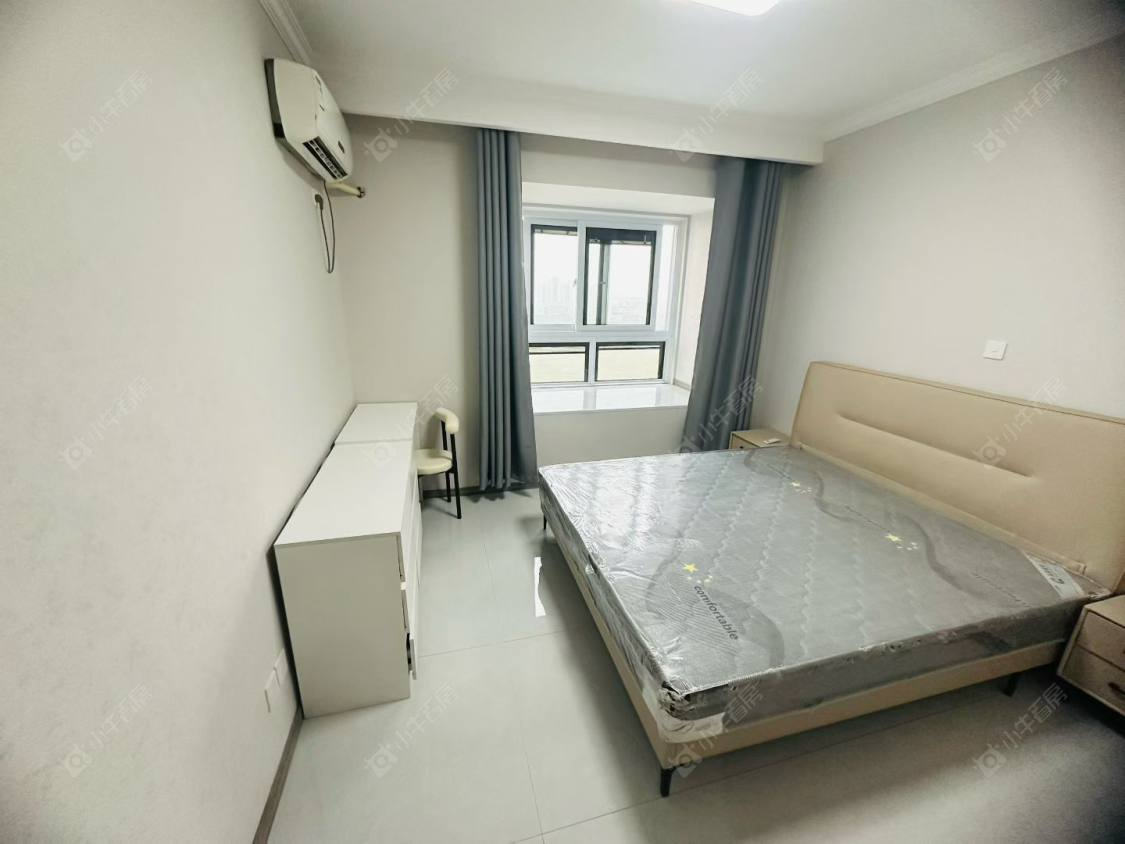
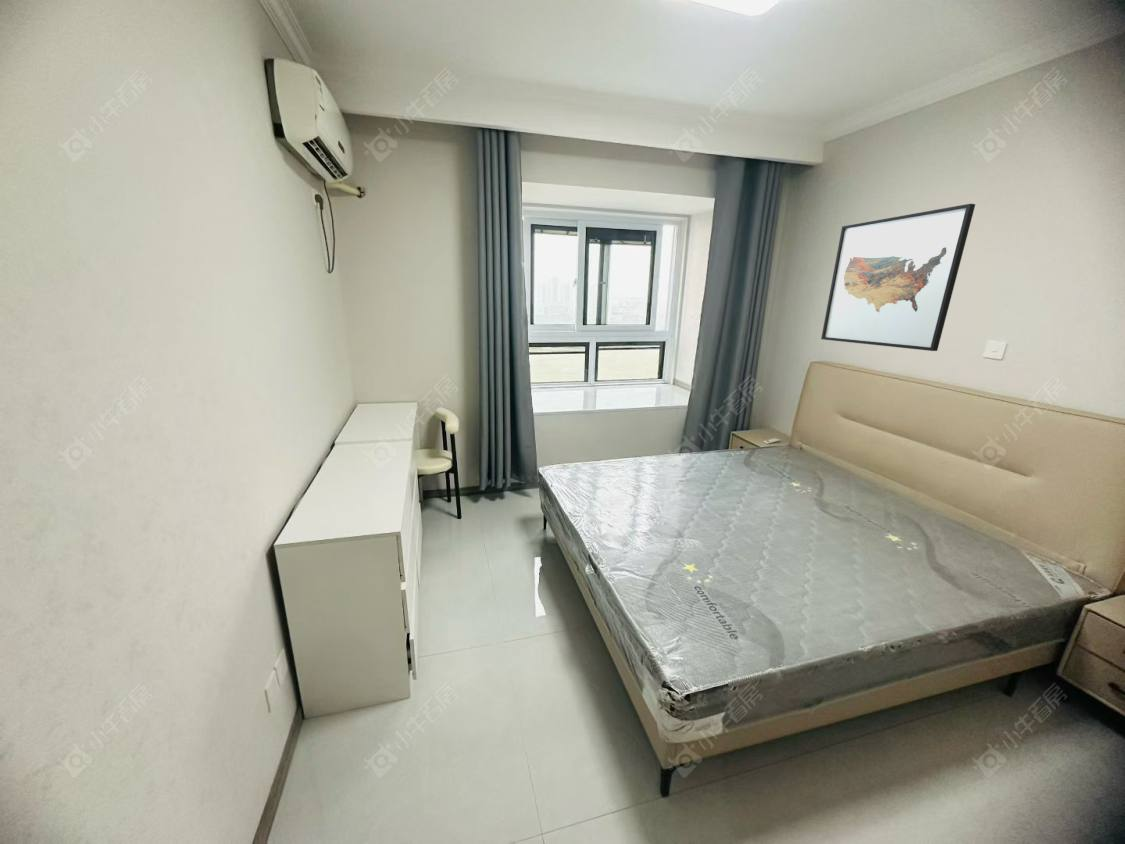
+ wall art [820,203,976,352]
